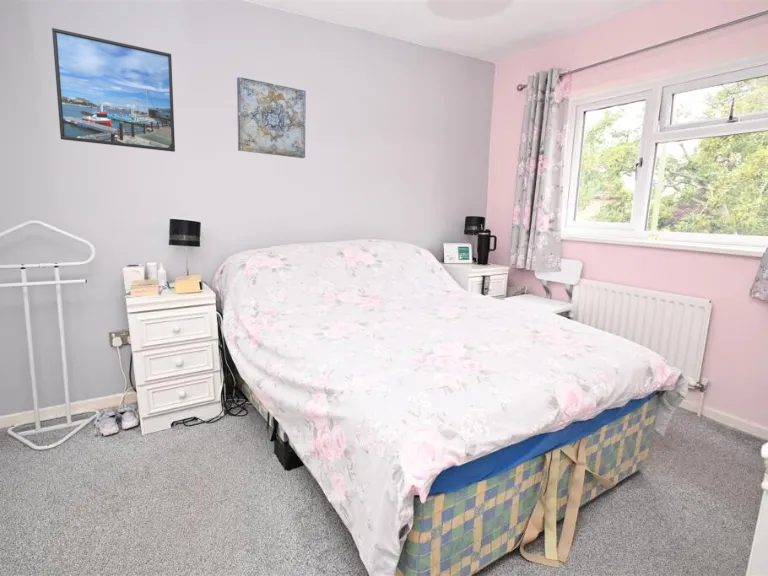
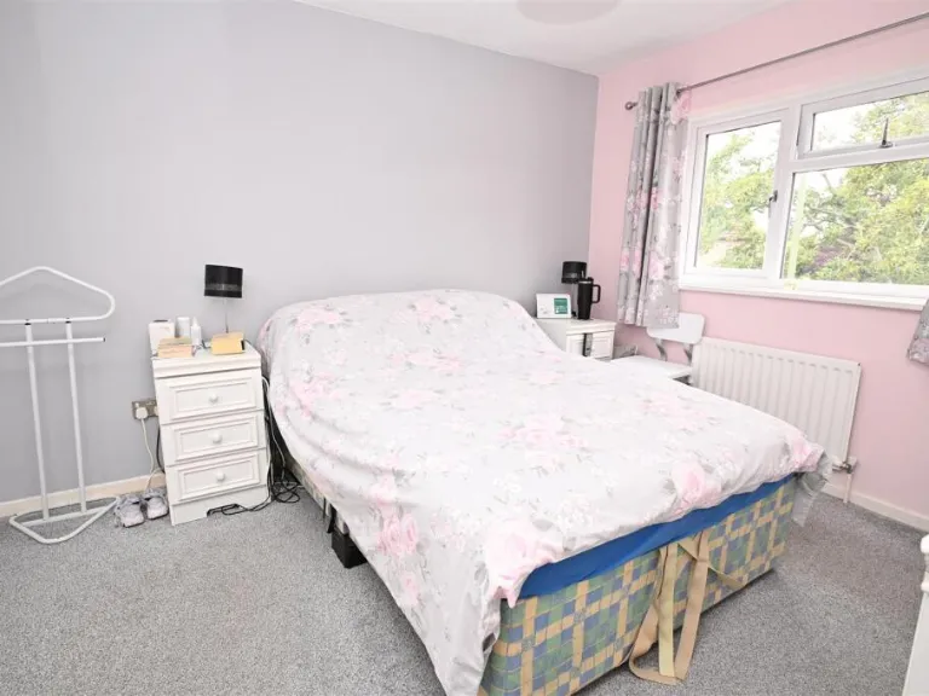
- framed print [51,27,176,153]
- wall art [236,76,307,159]
